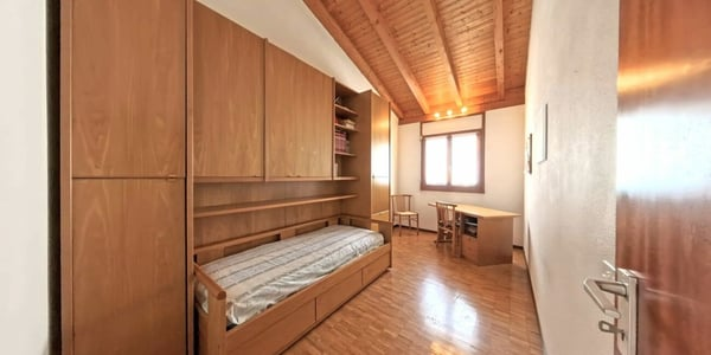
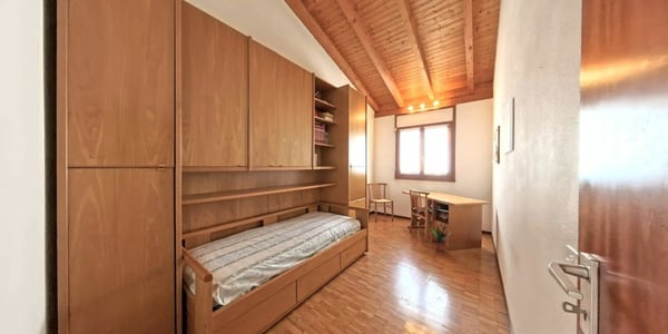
+ potted plant [426,220,452,252]
